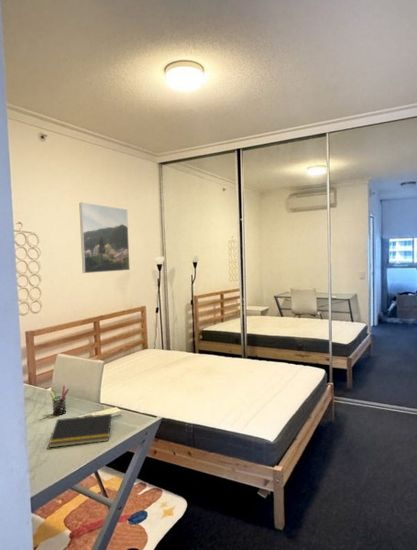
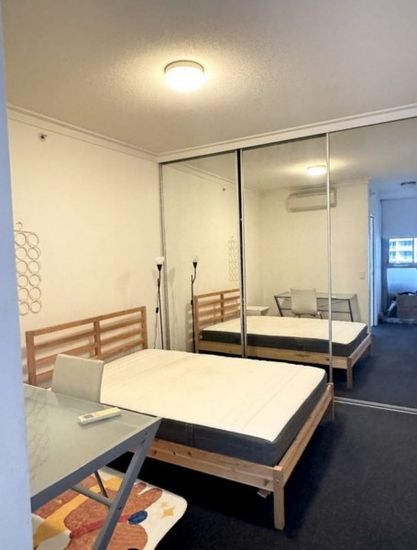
- notepad [48,413,113,448]
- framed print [78,202,131,274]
- pen holder [49,385,70,416]
